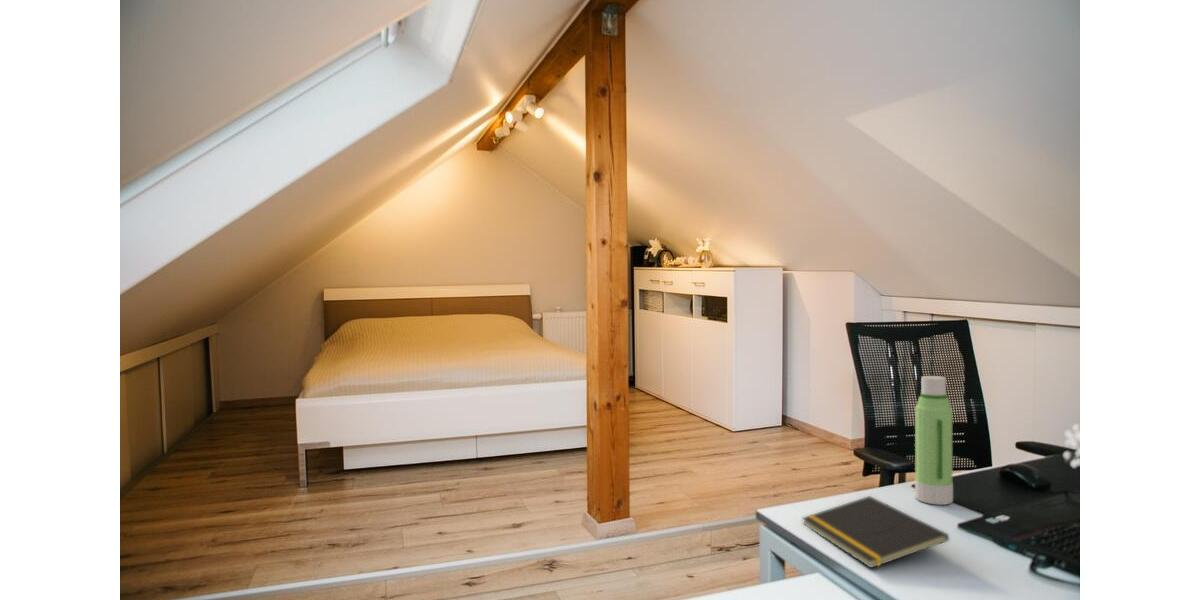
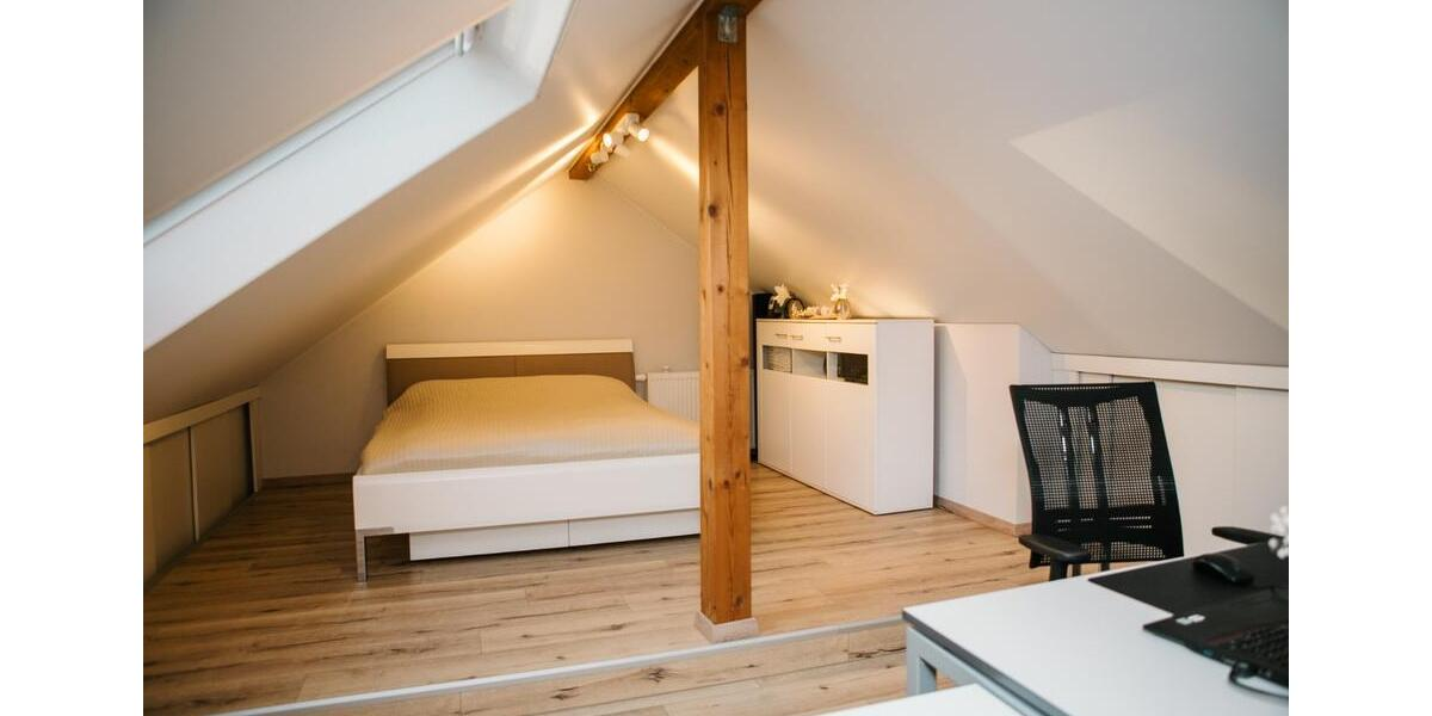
- water bottle [914,375,954,506]
- notepad [801,495,950,569]
